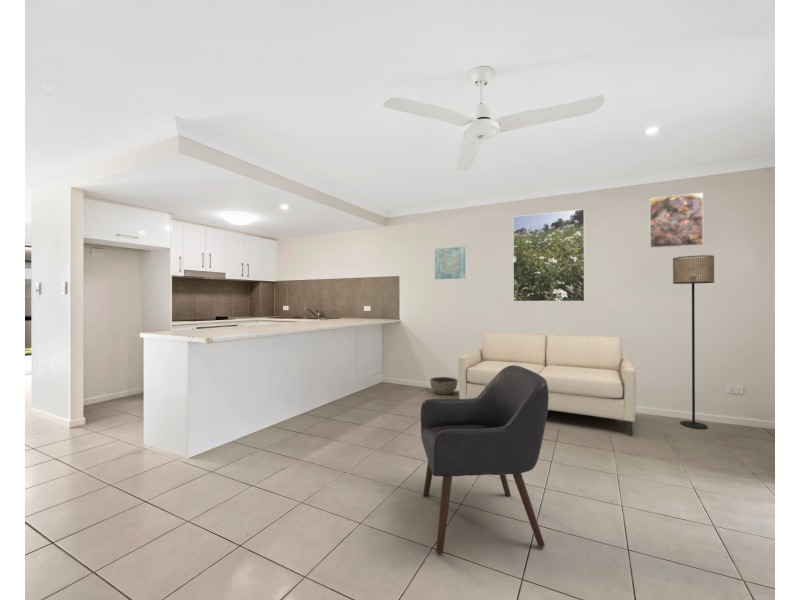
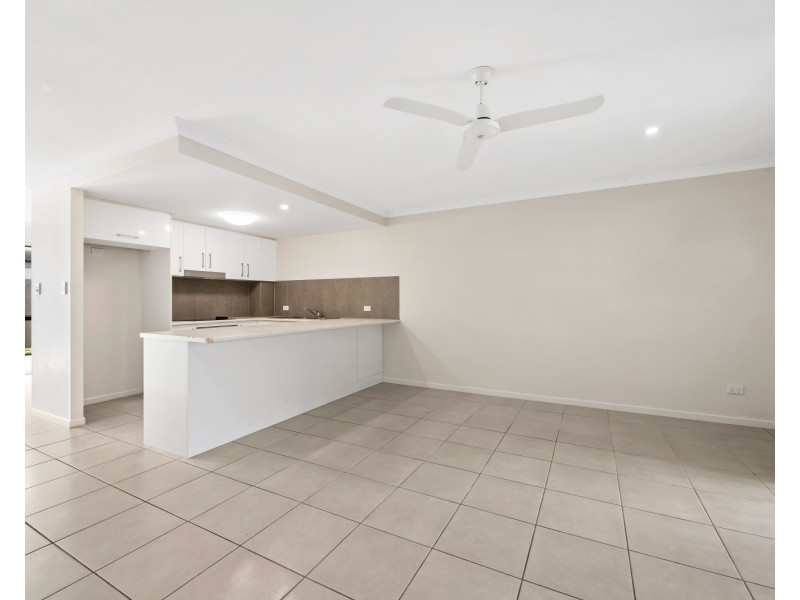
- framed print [512,208,586,302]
- wall art [434,246,466,280]
- bowl [429,376,459,396]
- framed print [648,192,704,249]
- sofa [458,330,637,436]
- chair [420,365,549,555]
- floor lamp [672,254,715,430]
